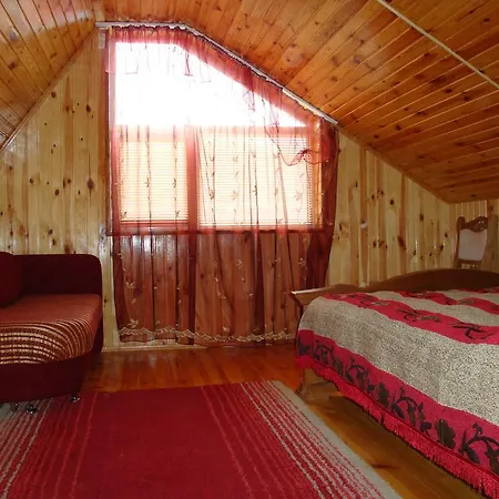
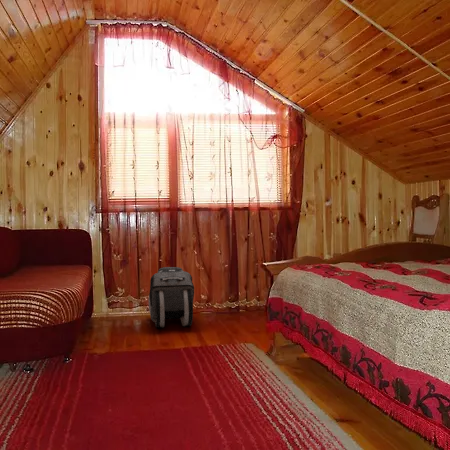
+ backpack [147,266,195,328]
